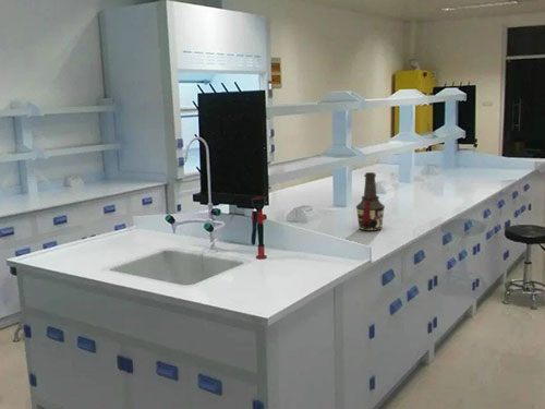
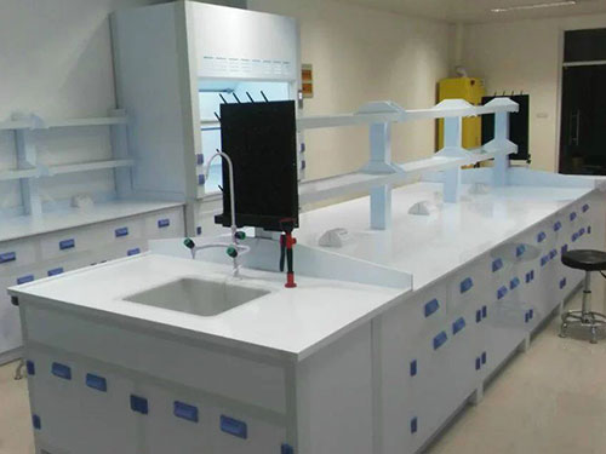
- bottle [355,171,386,232]
